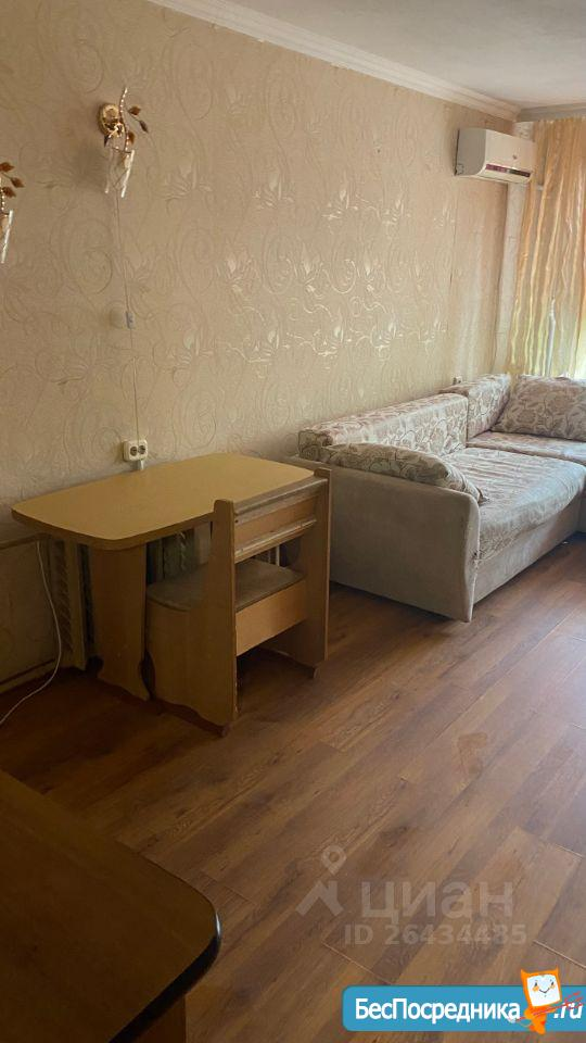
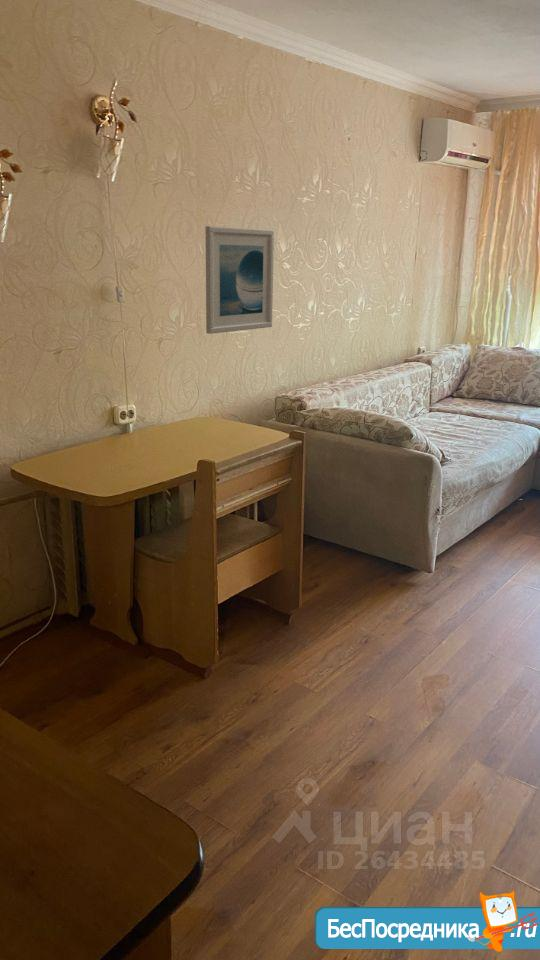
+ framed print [205,225,275,335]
